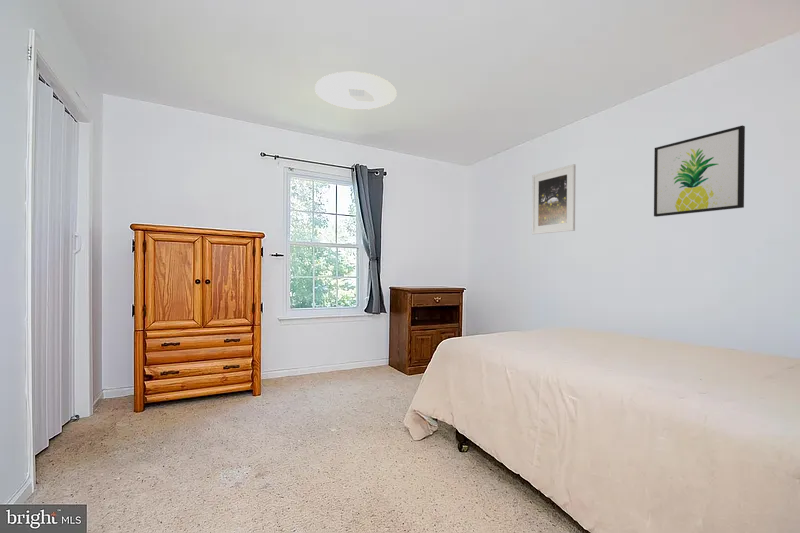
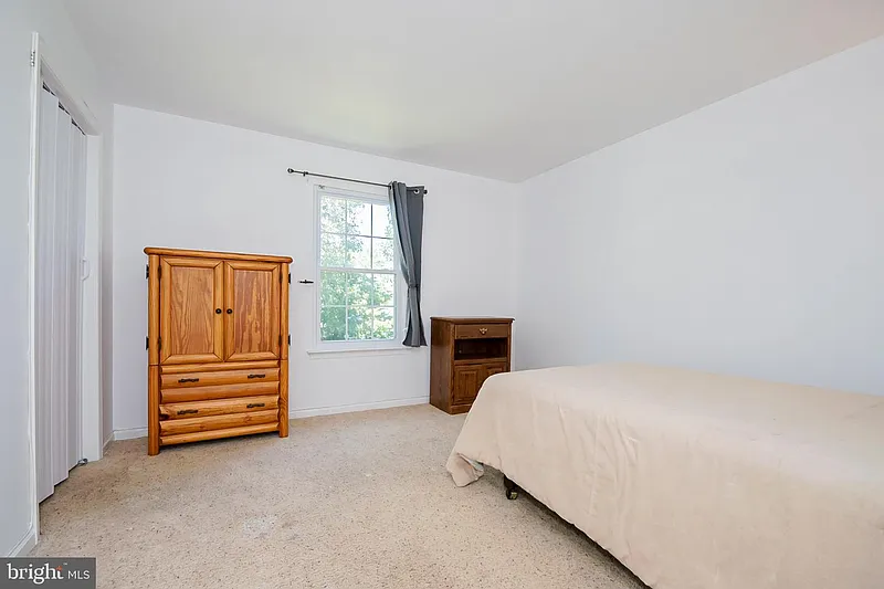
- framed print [531,163,577,235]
- ceiling light [314,71,398,111]
- wall art [653,125,746,218]
